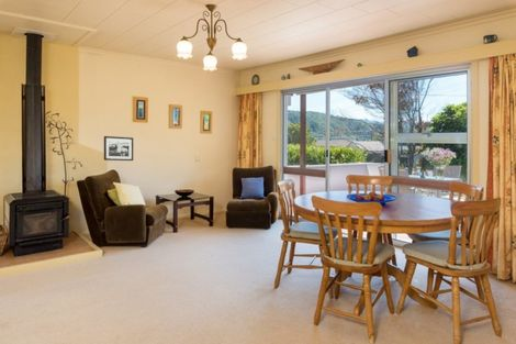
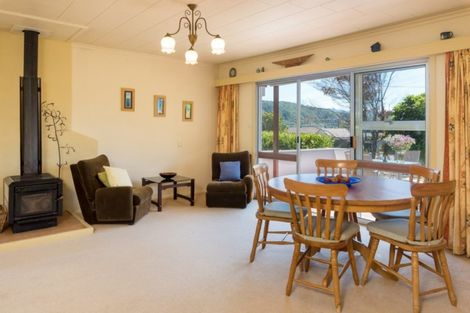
- picture frame [103,135,134,162]
